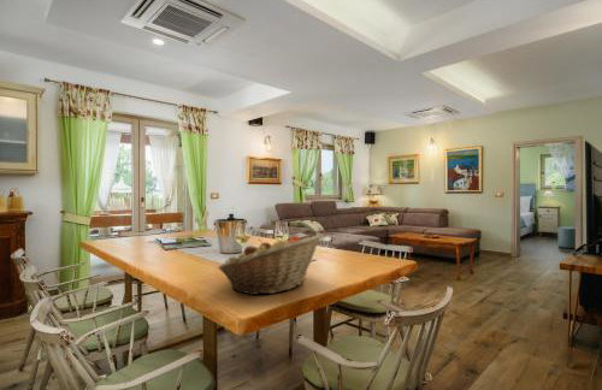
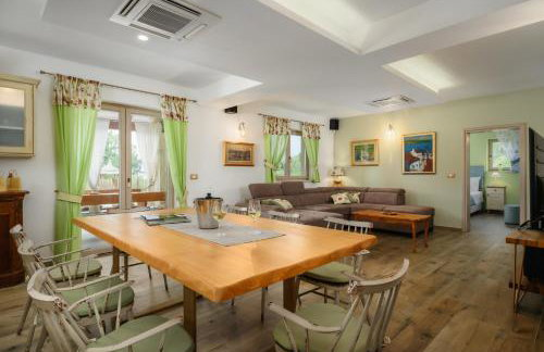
- fruit basket [217,231,323,296]
